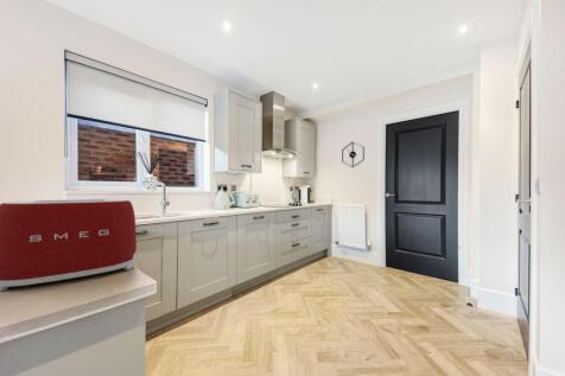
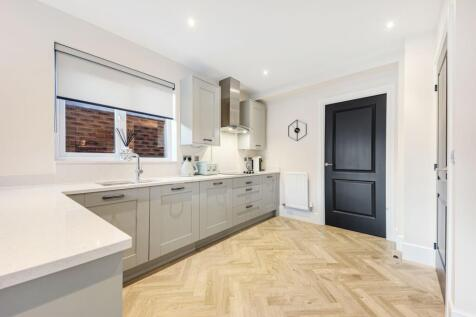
- toaster [0,198,138,293]
